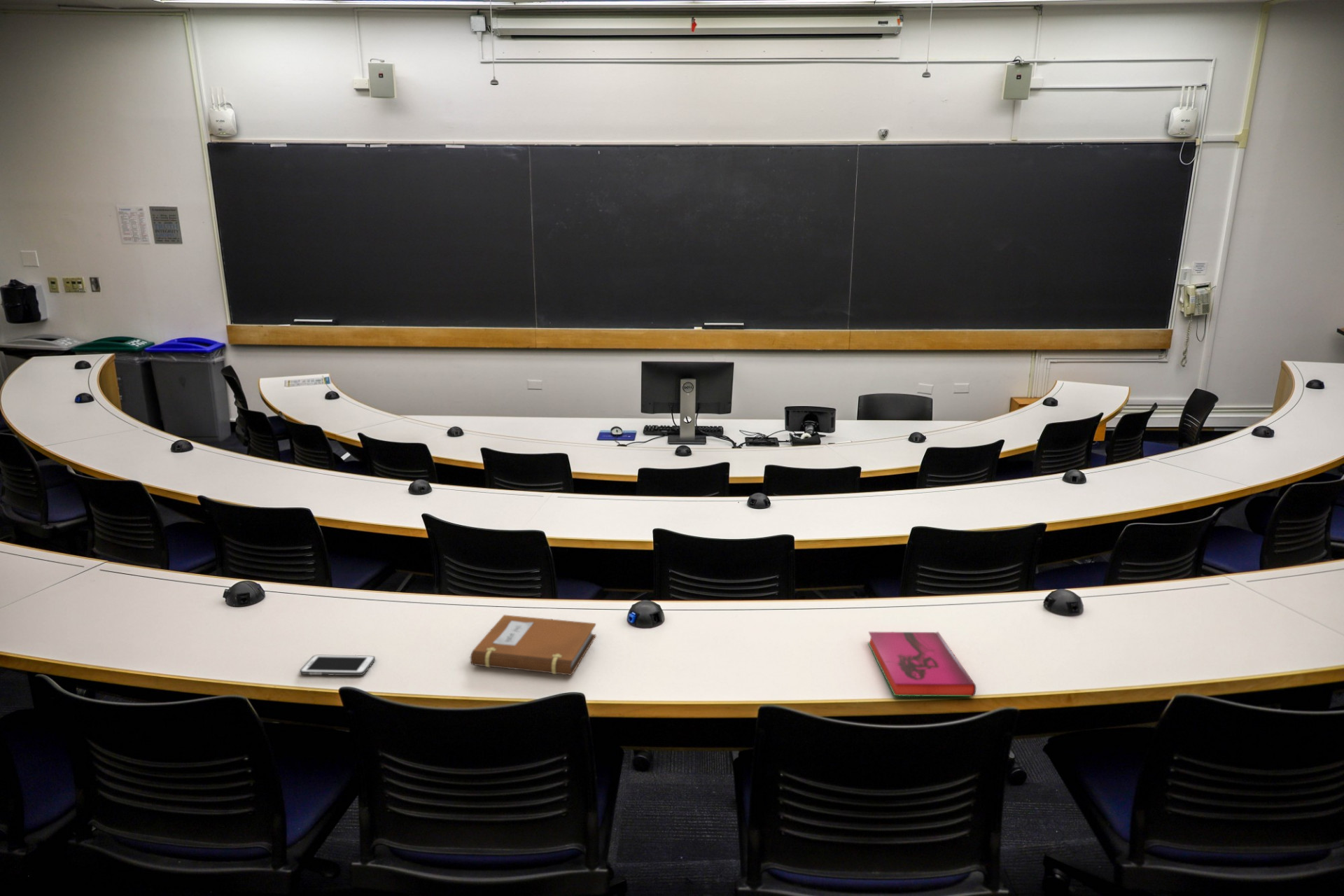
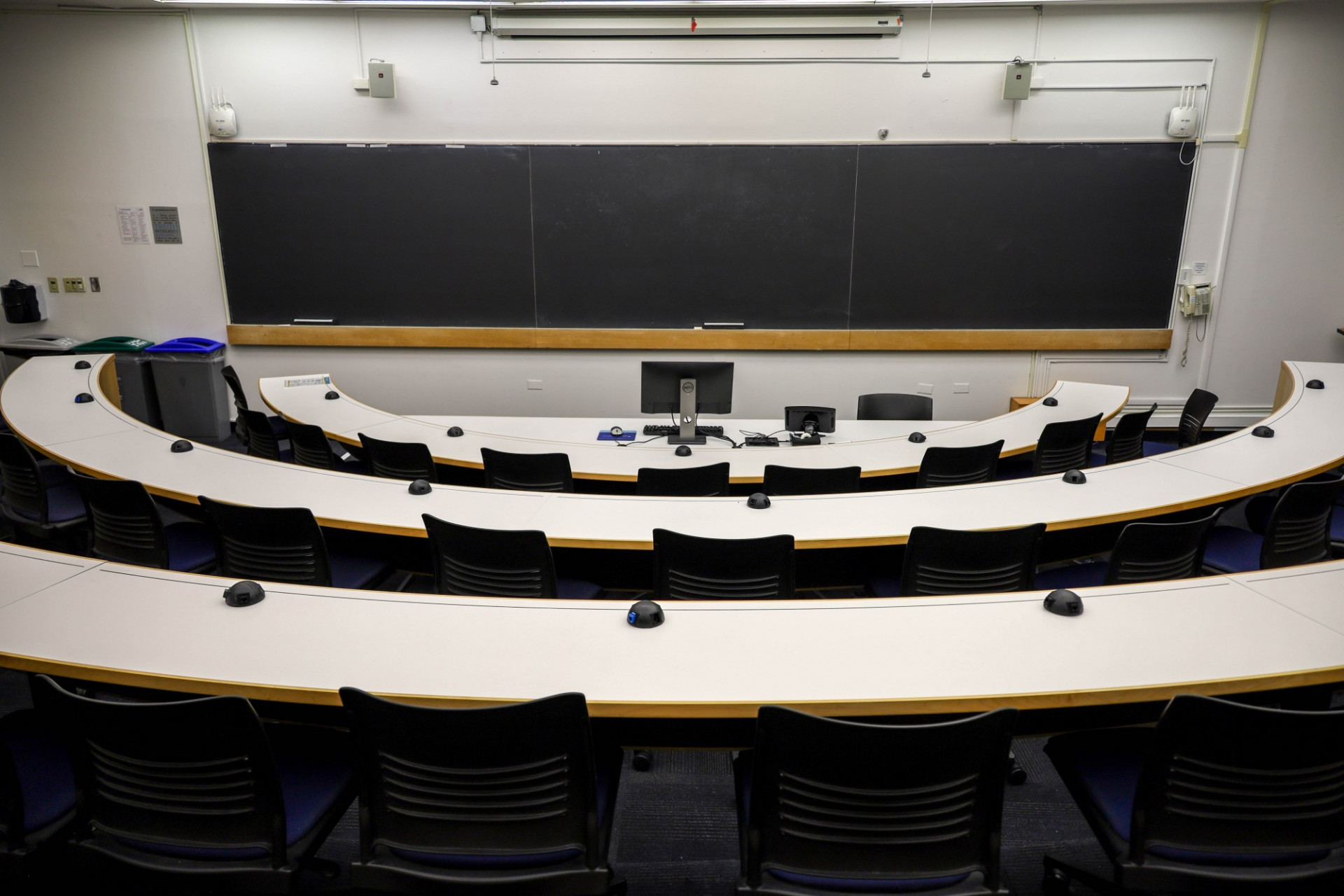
- cell phone [299,654,376,676]
- hardback book [867,631,977,698]
- notebook [470,614,596,676]
